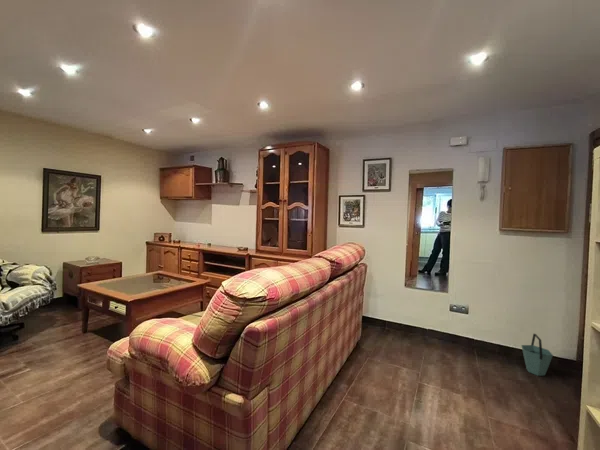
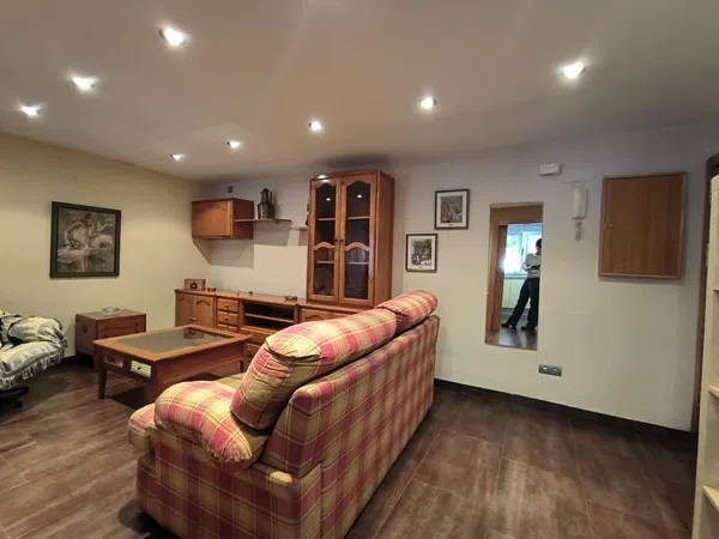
- bucket [520,333,554,377]
